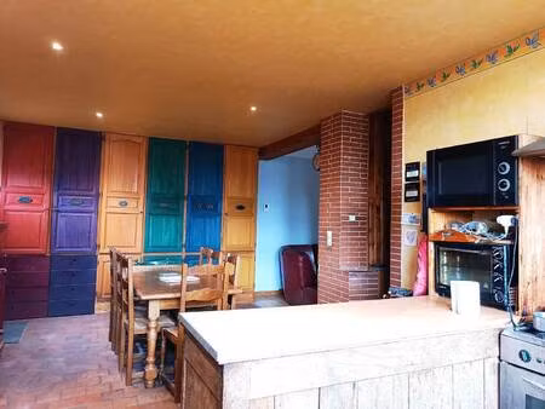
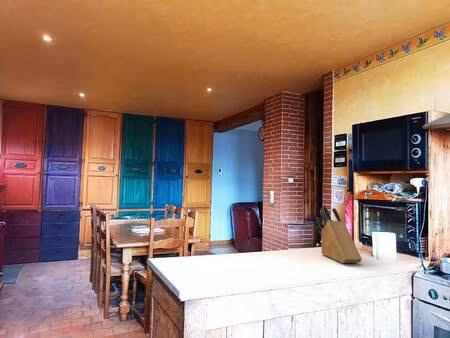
+ knife block [315,204,363,264]
